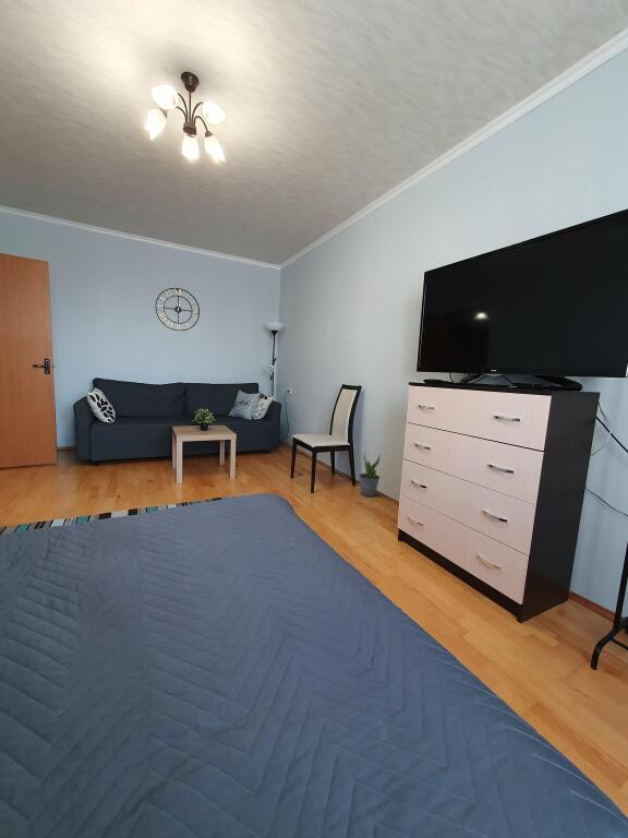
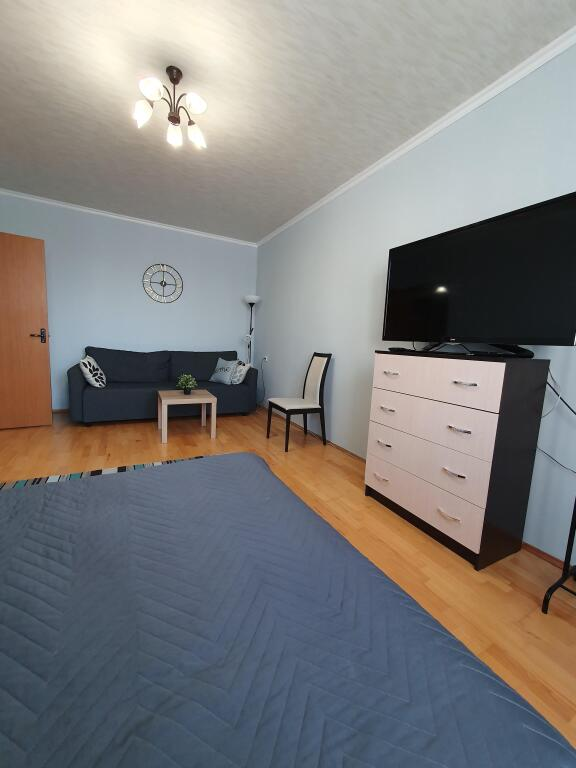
- potted plant [359,450,382,498]
